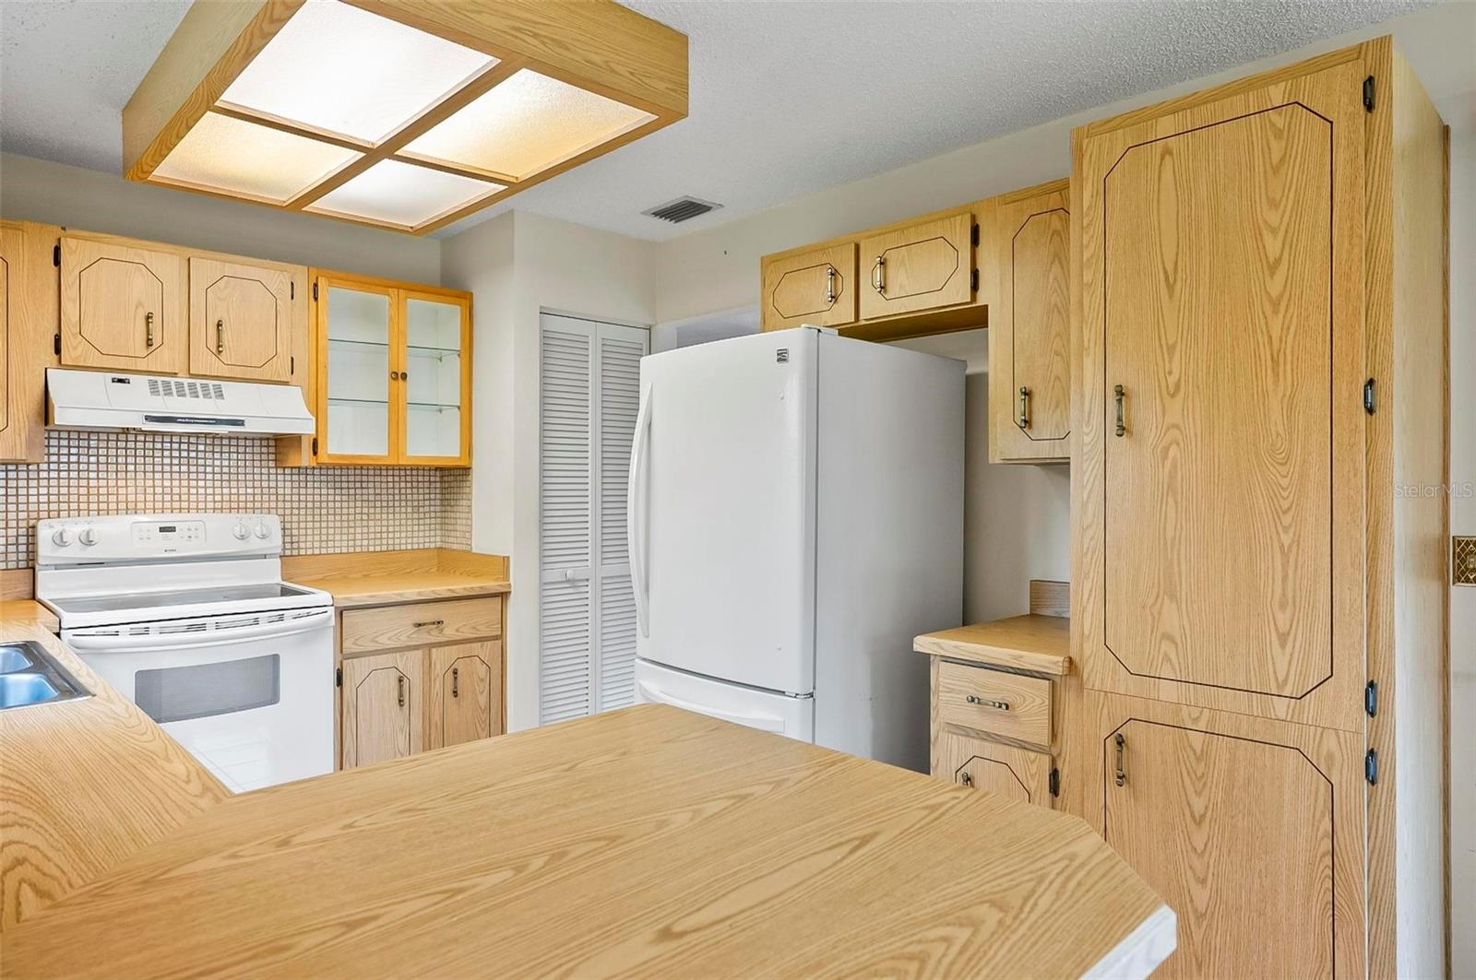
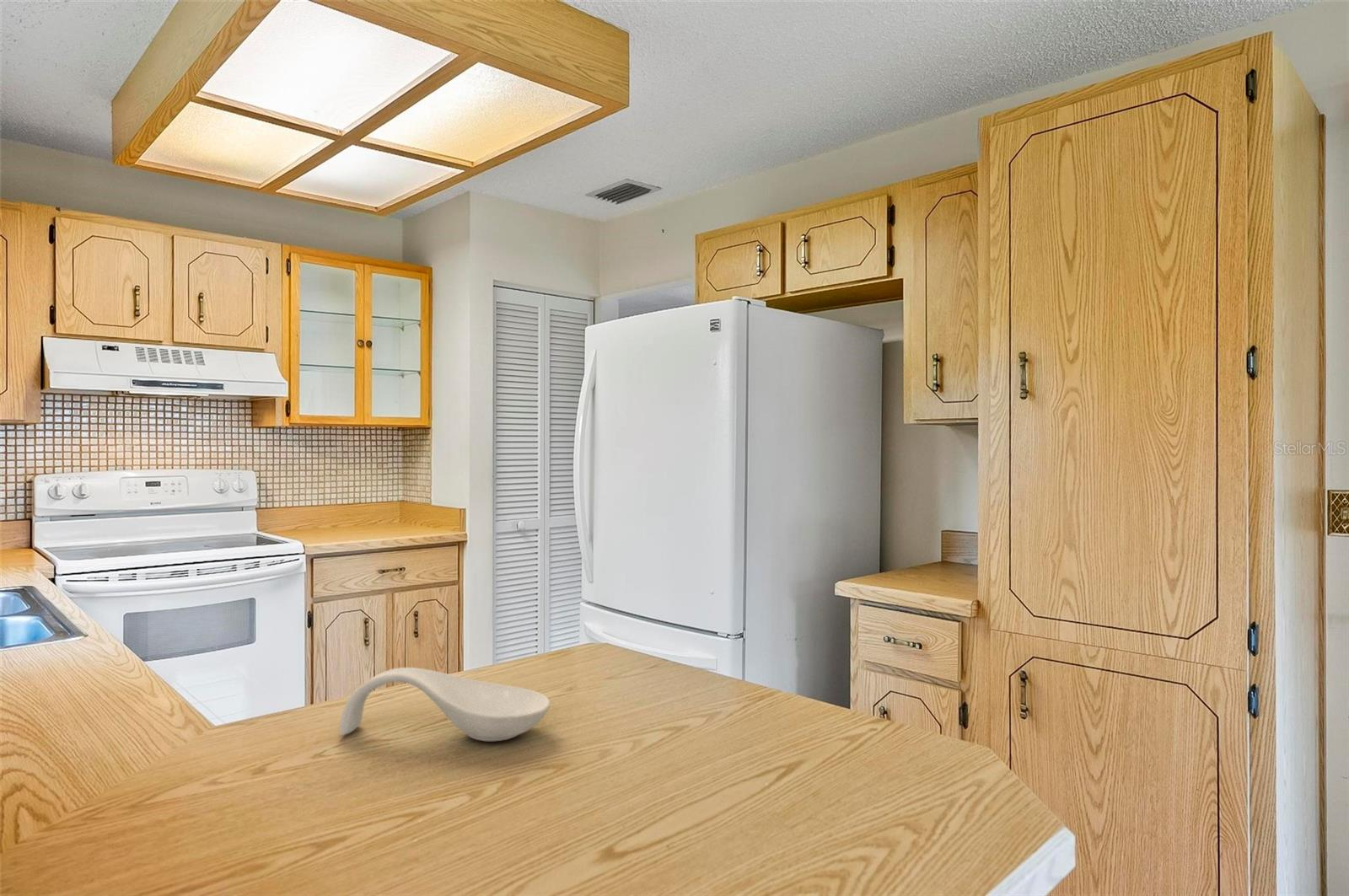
+ spoon rest [338,667,551,742]
